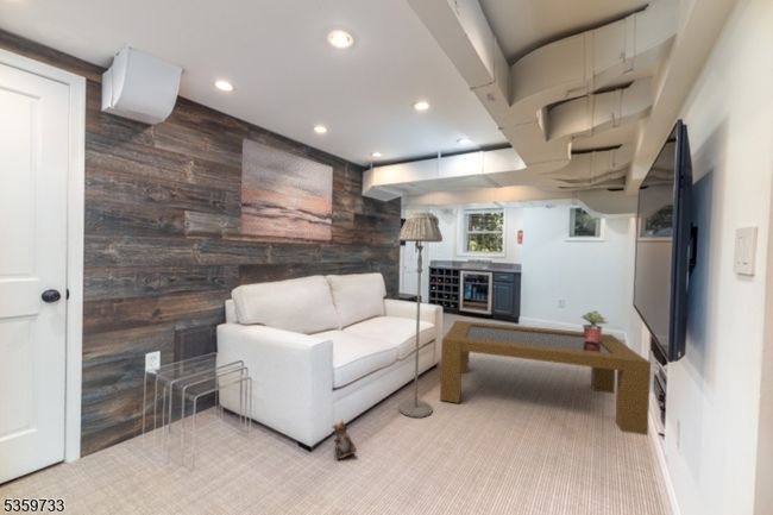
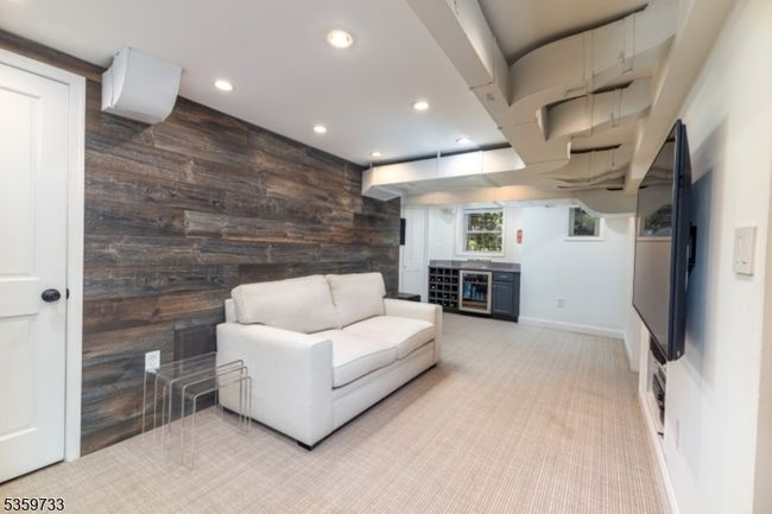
- coffee table [439,319,652,437]
- floor lamp [397,211,444,419]
- potted plant [580,309,609,341]
- plush toy [331,419,358,460]
- wall art [239,138,334,241]
